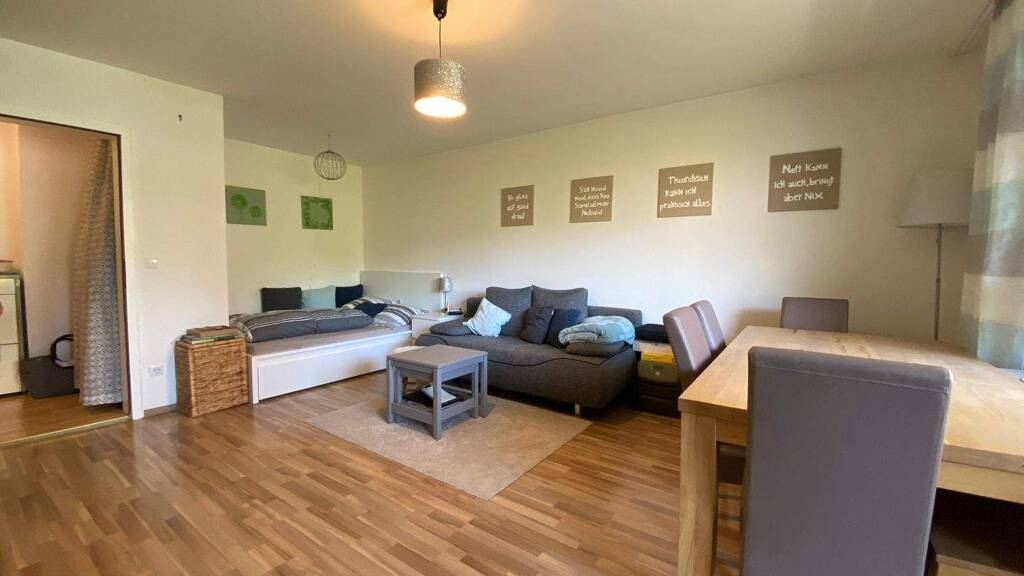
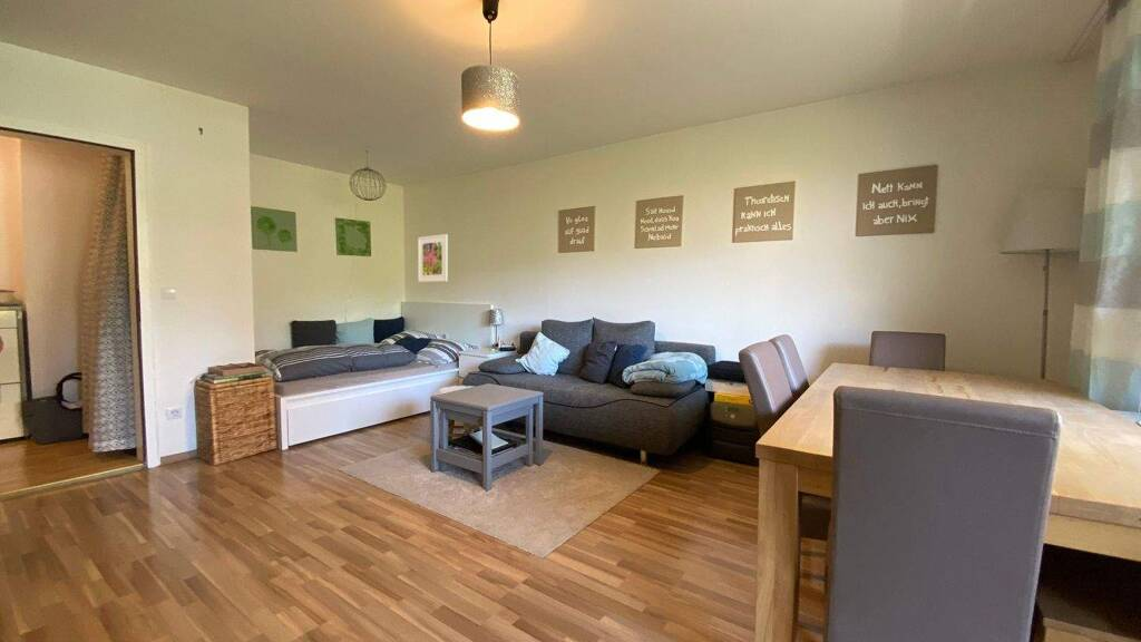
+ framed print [417,233,449,283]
